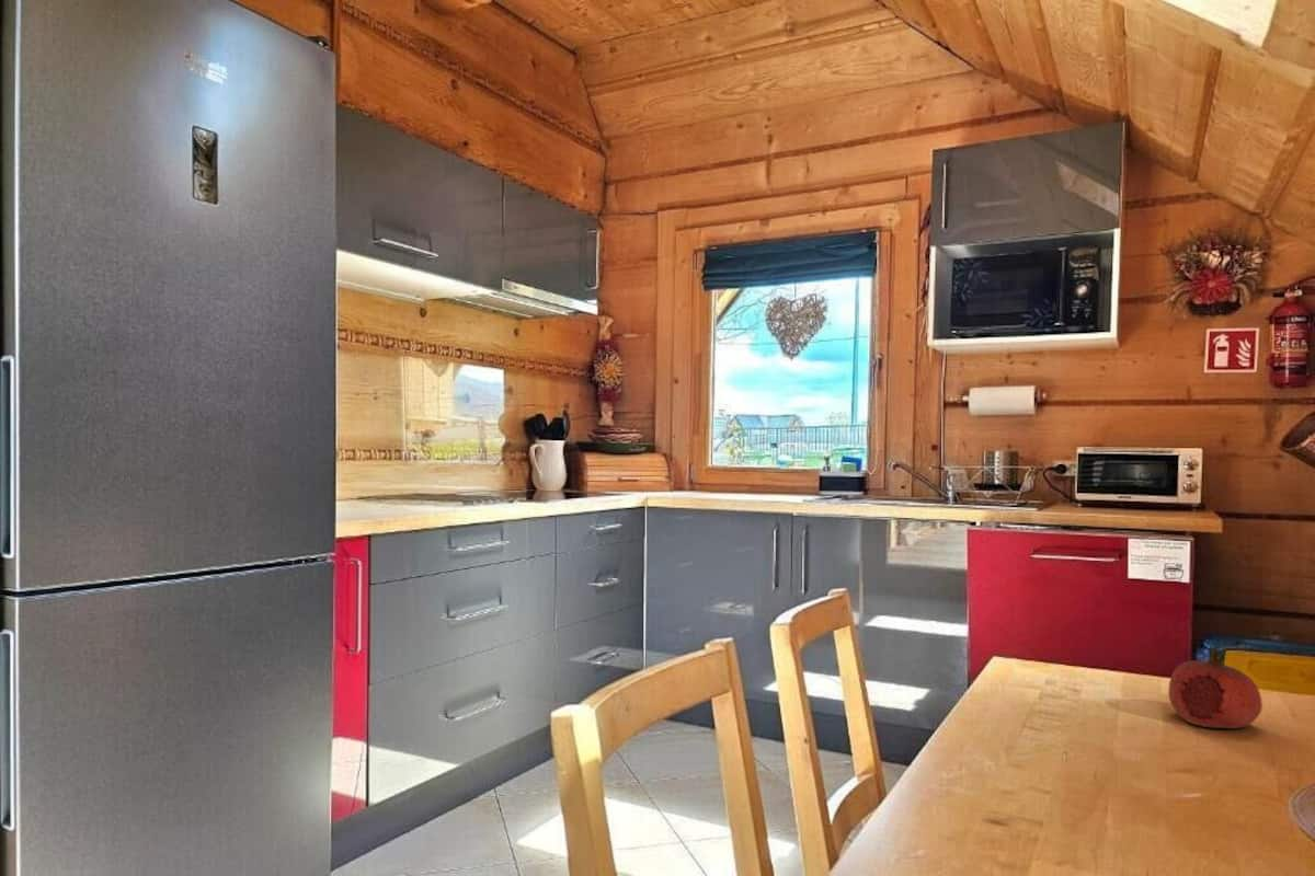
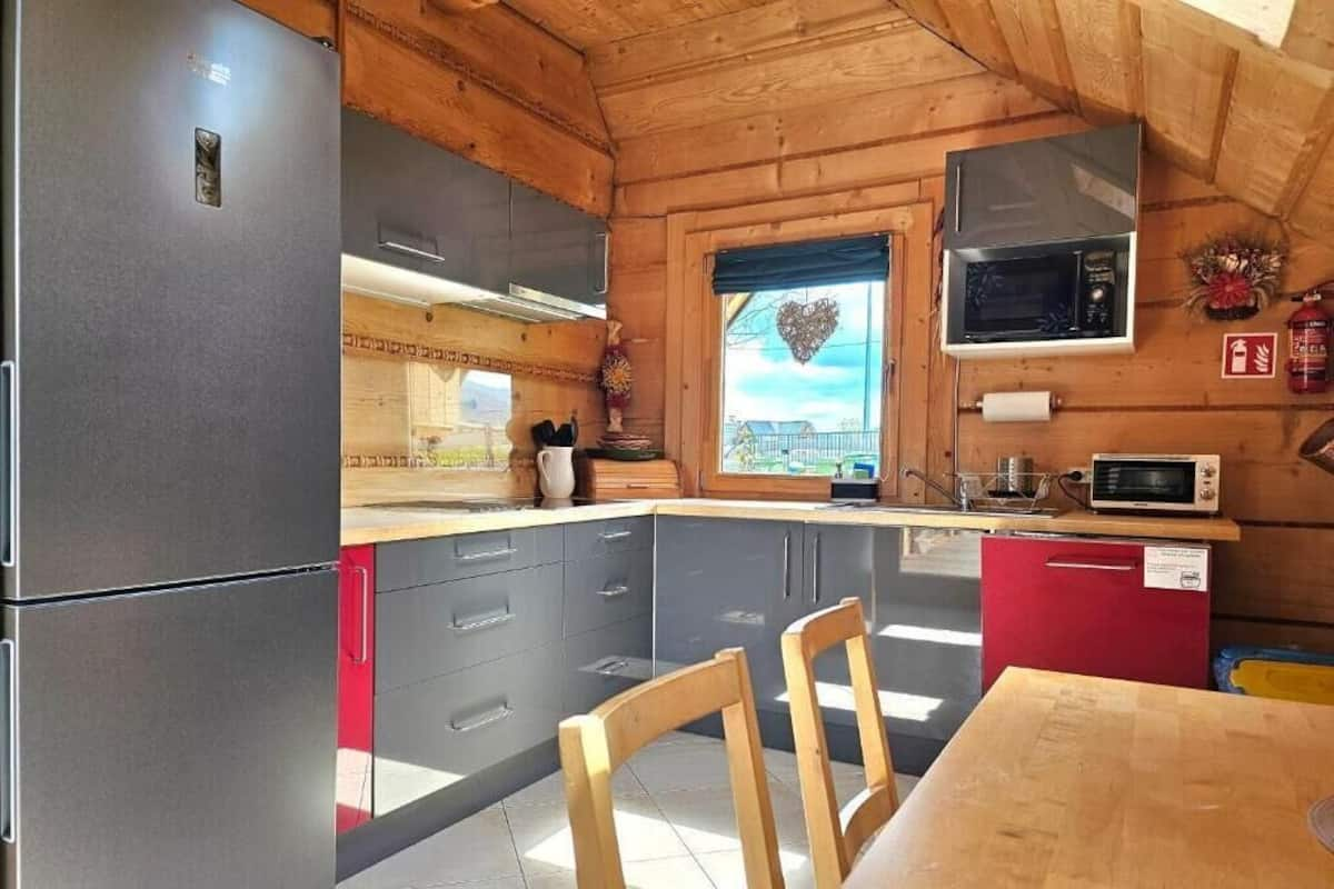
- fruit [1167,645,1263,729]
